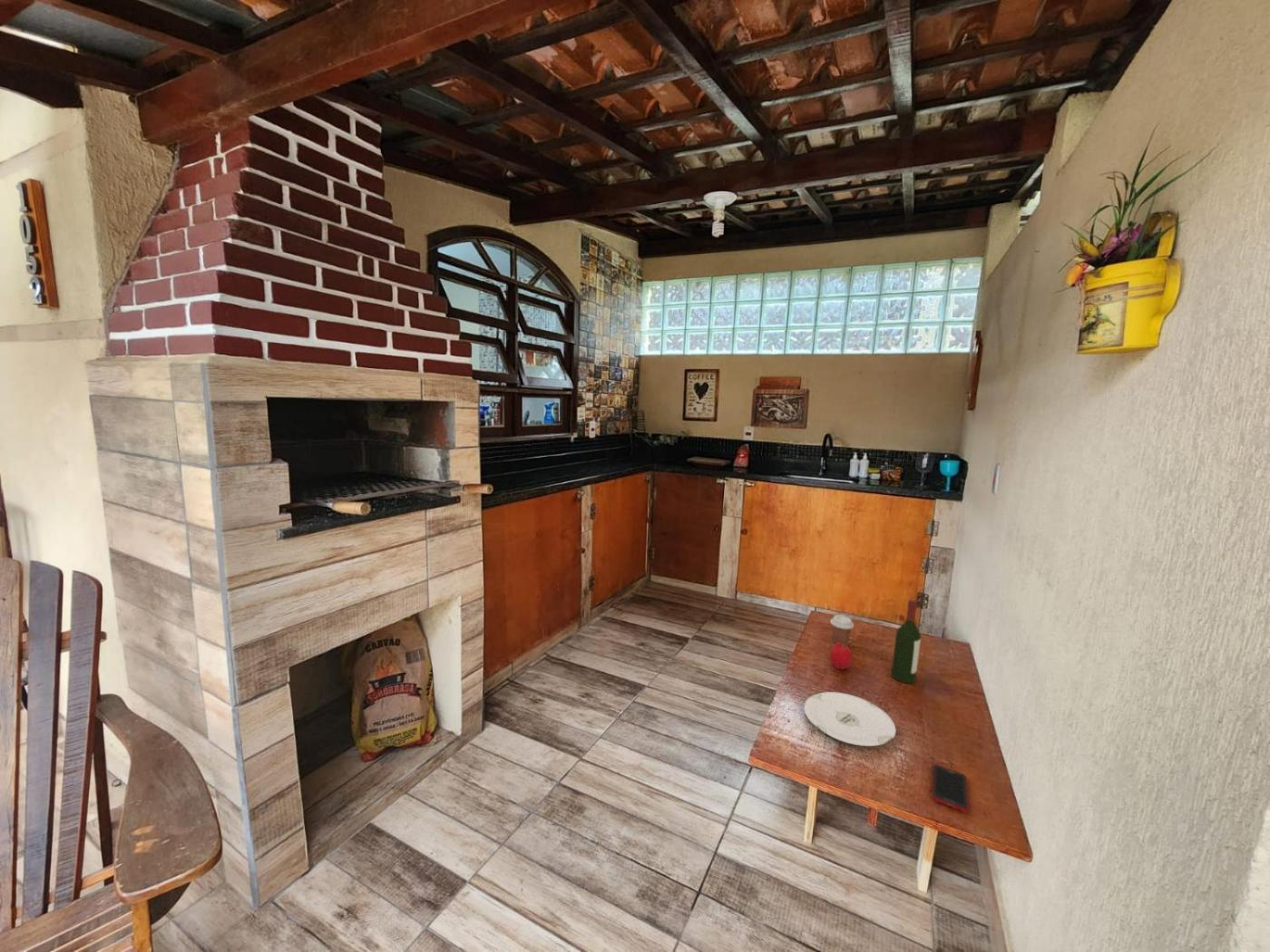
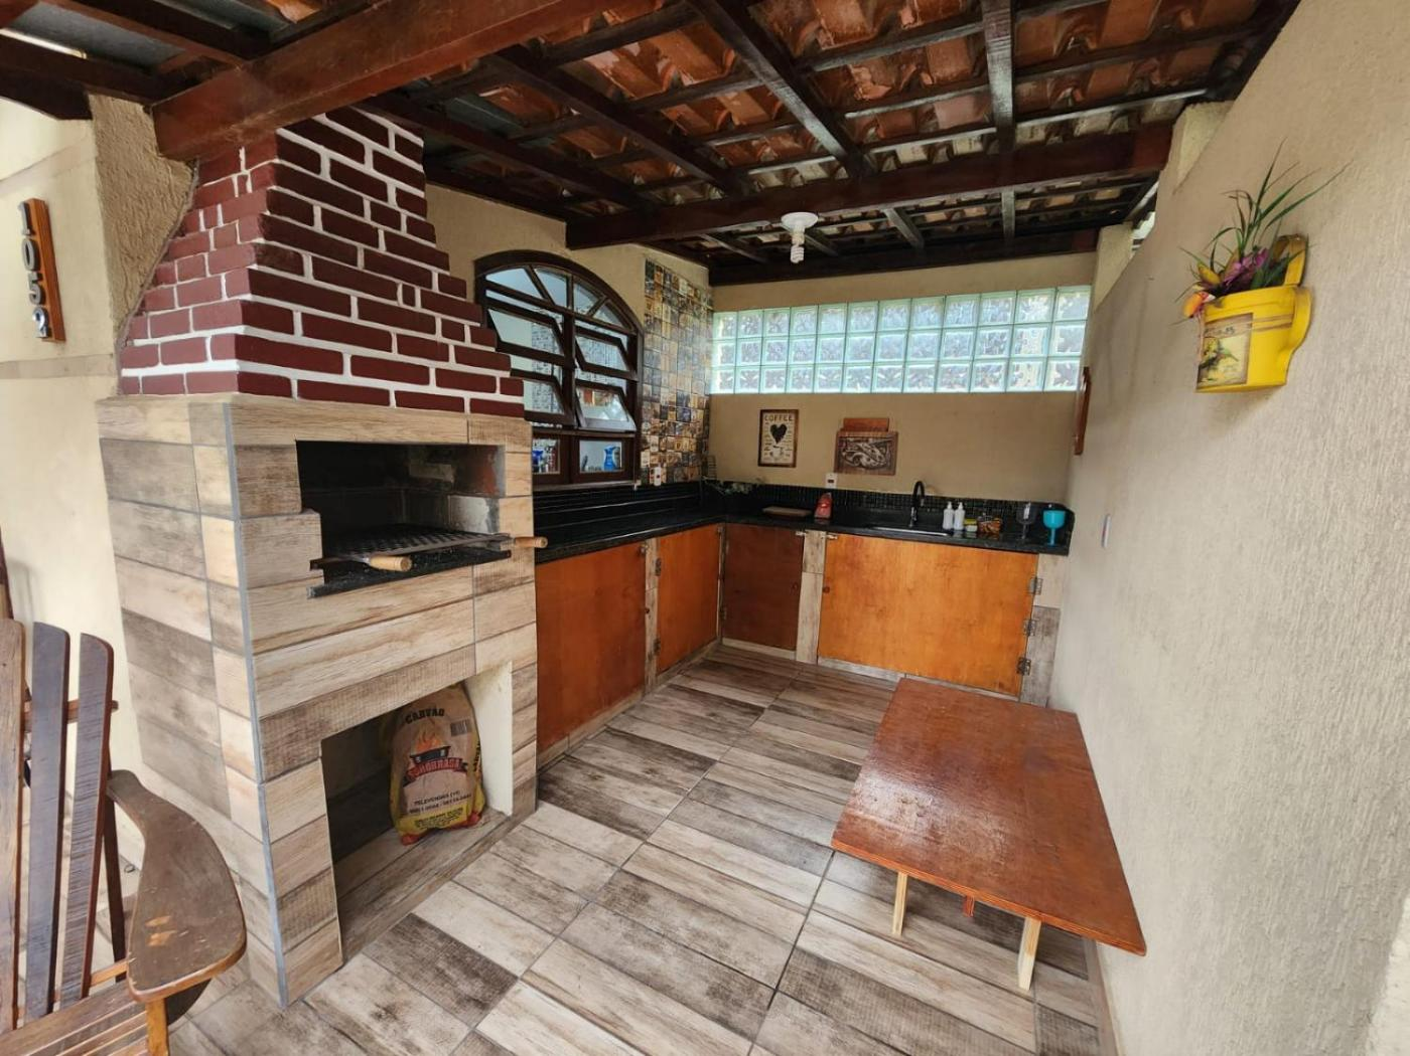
- cell phone [932,763,969,813]
- coffee cup [829,615,855,647]
- fruit [829,643,853,670]
- plate [804,691,896,747]
- wine bottle [891,599,922,685]
